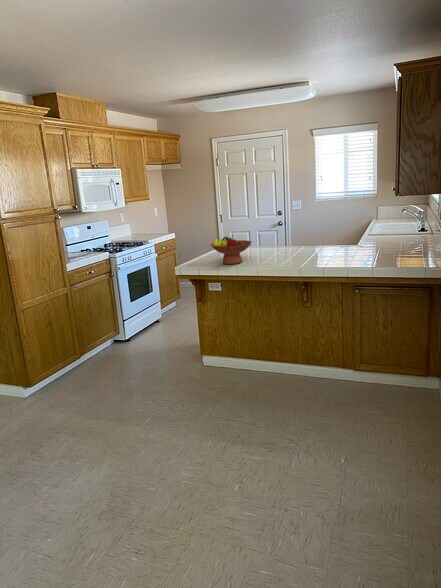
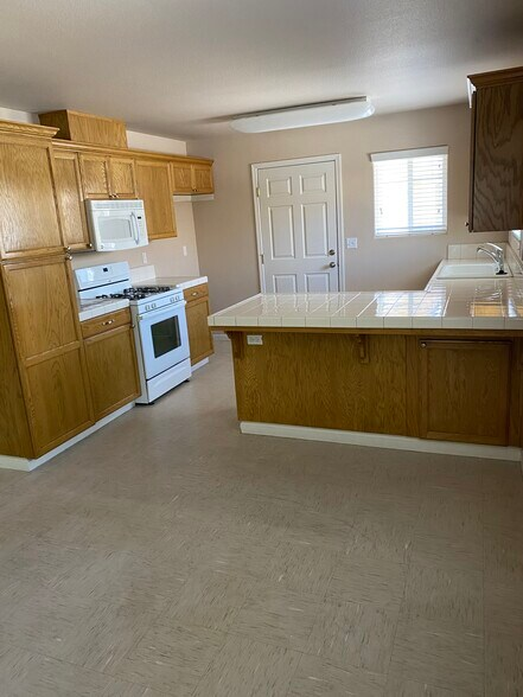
- fruit bowl [210,236,253,265]
